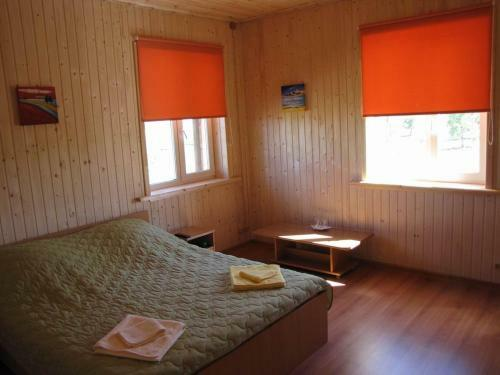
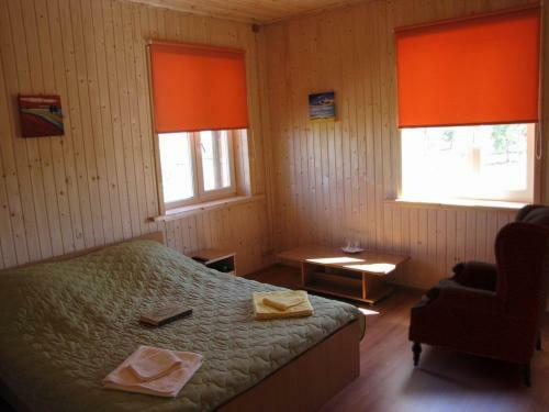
+ armchair [407,203,549,389]
+ hardback book [138,302,194,327]
